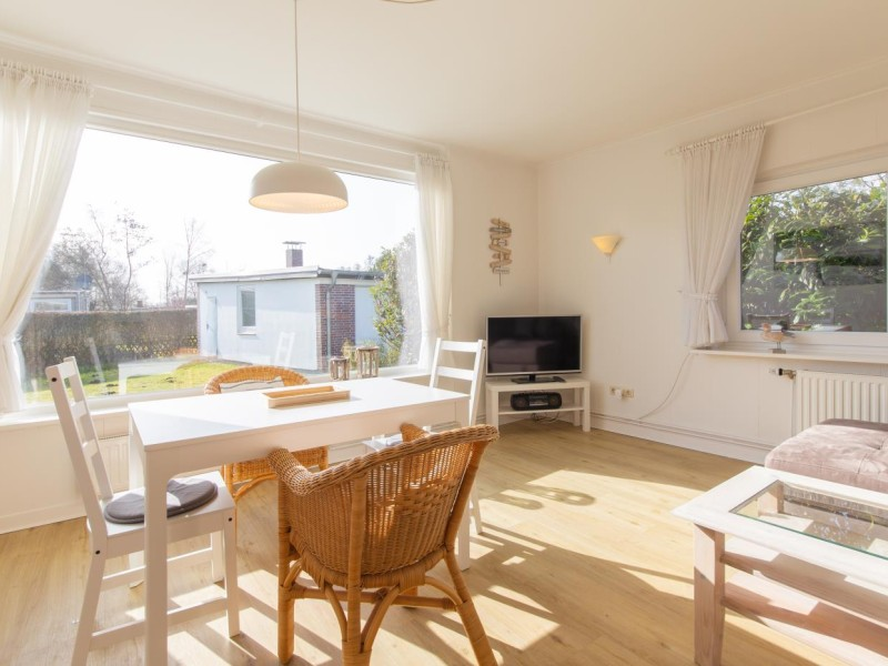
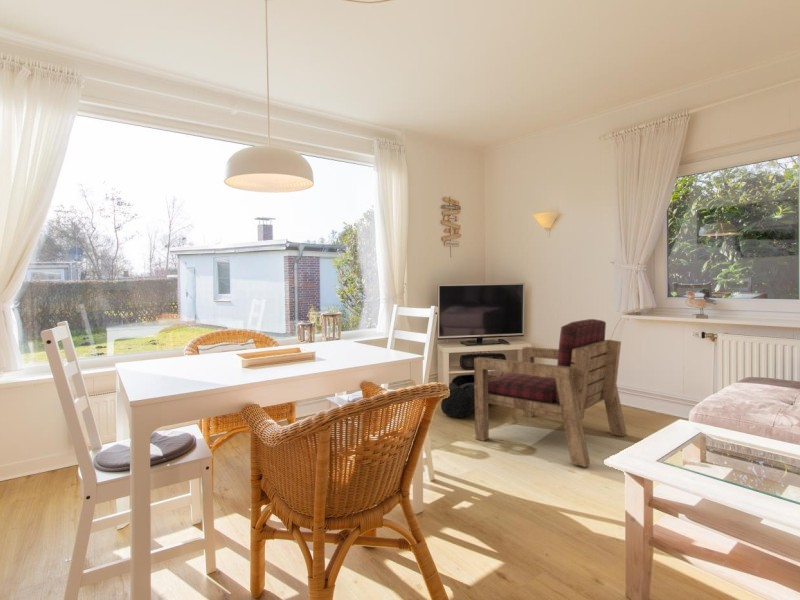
+ bag [440,373,489,418]
+ armchair [473,318,628,468]
